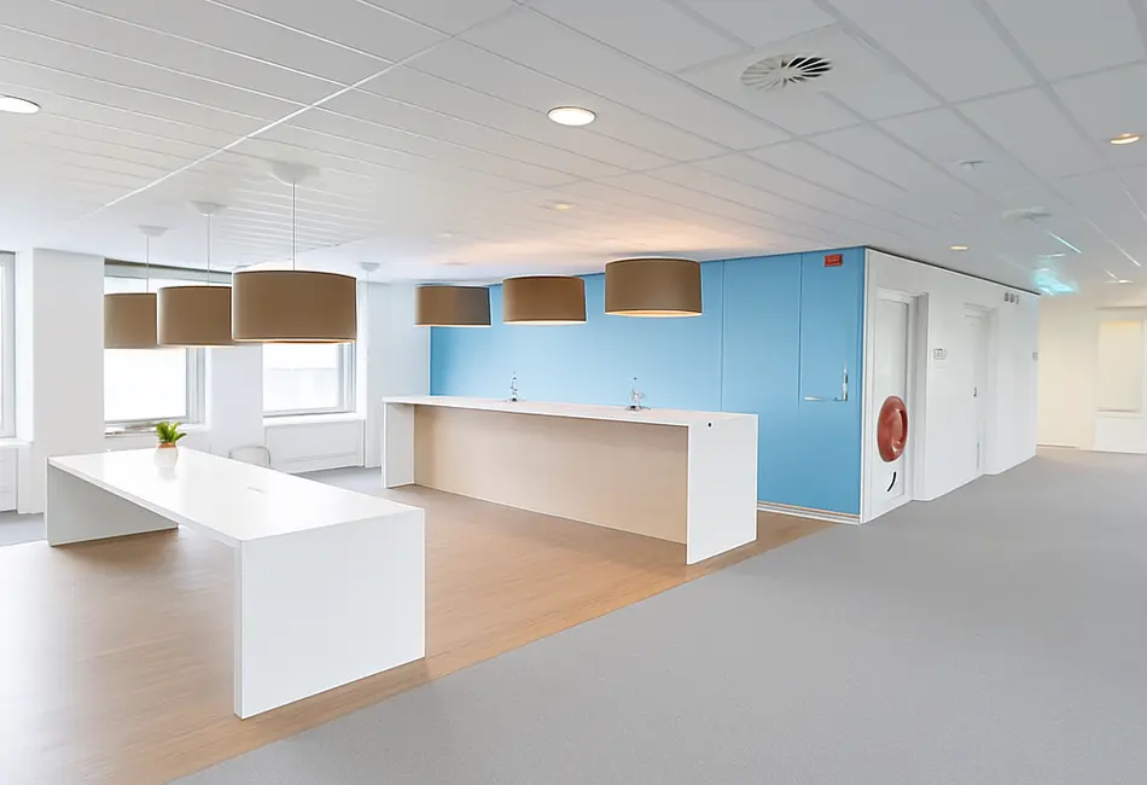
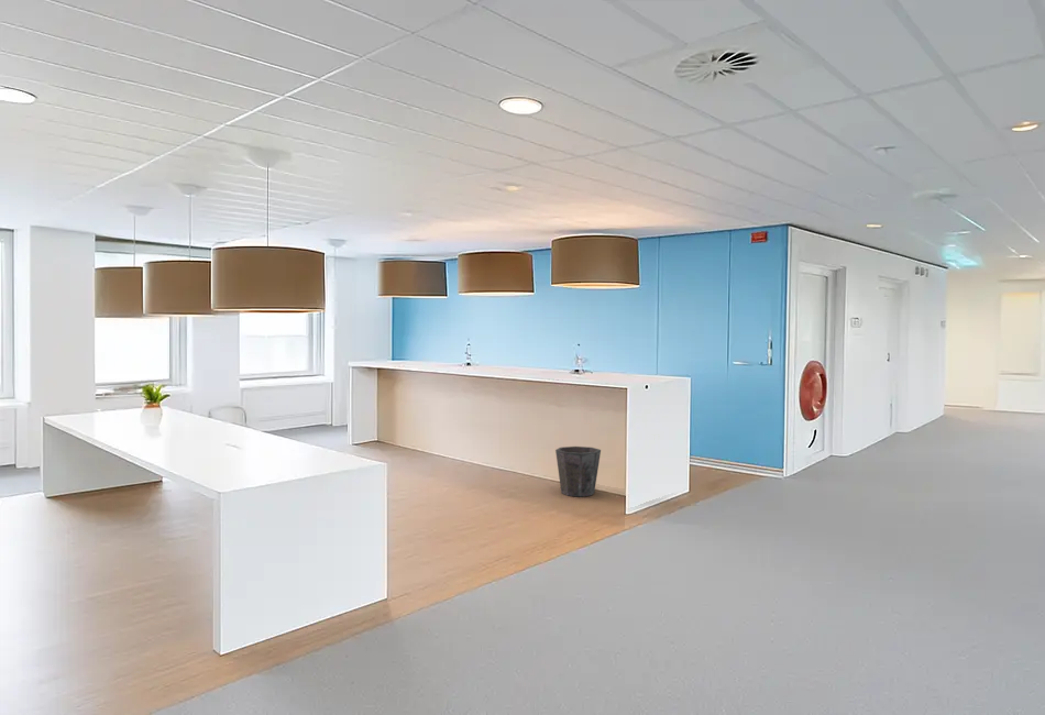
+ waste bin [554,446,602,497]
